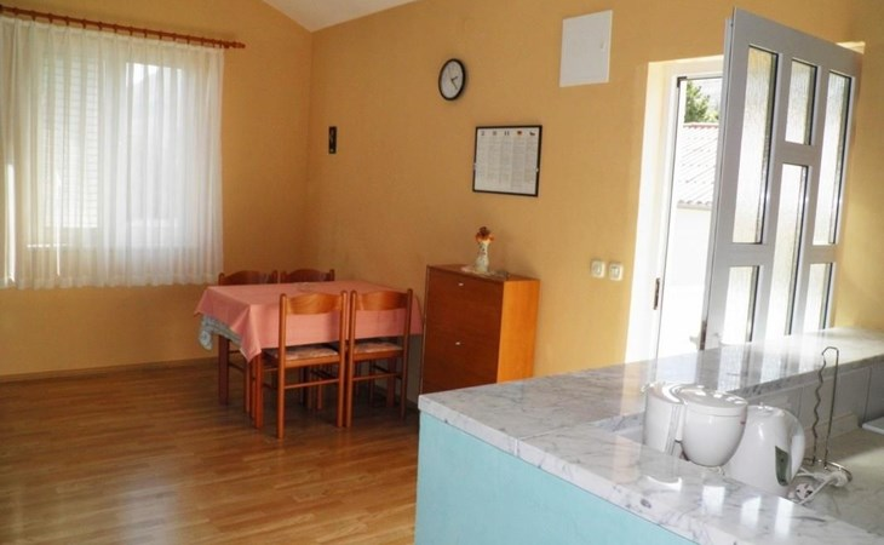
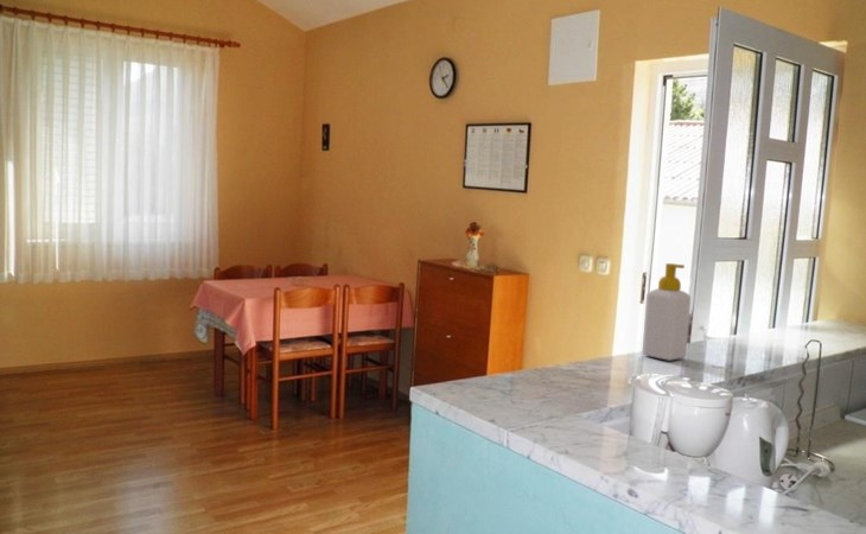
+ soap bottle [641,262,692,362]
